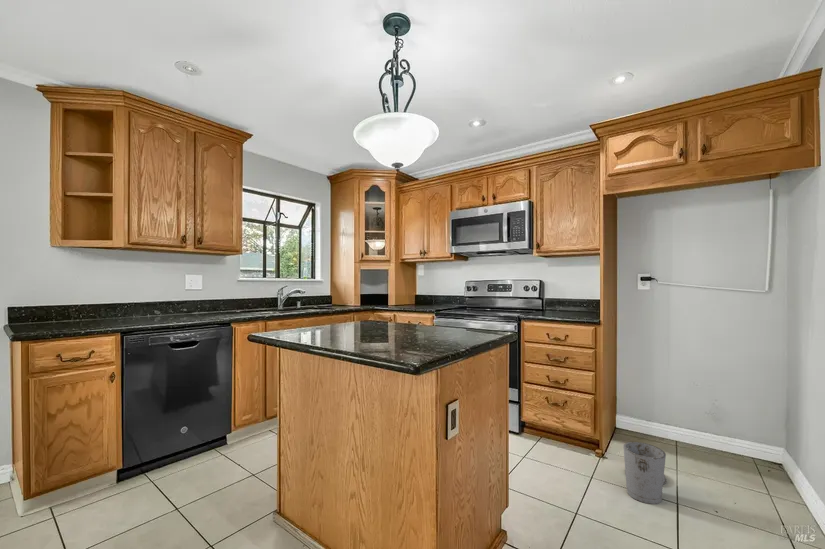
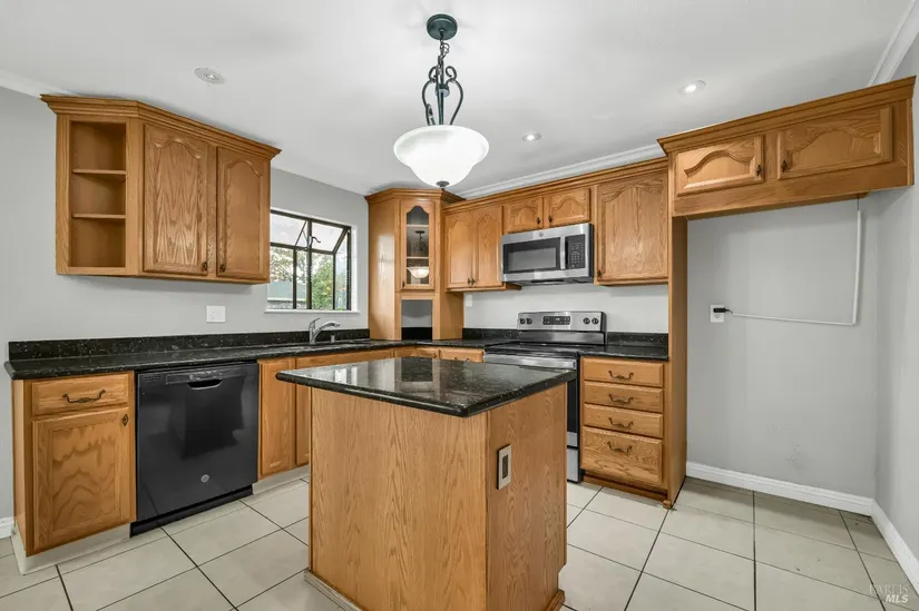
- trash can [623,441,667,505]
